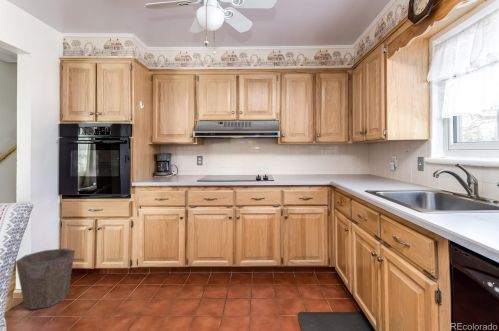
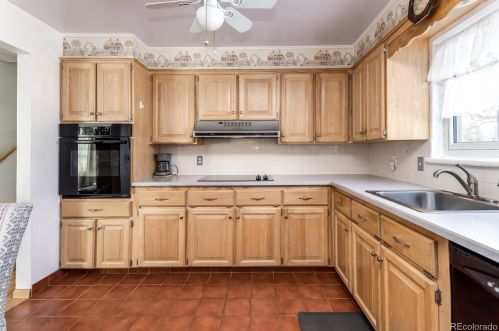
- waste bin [15,248,76,310]
